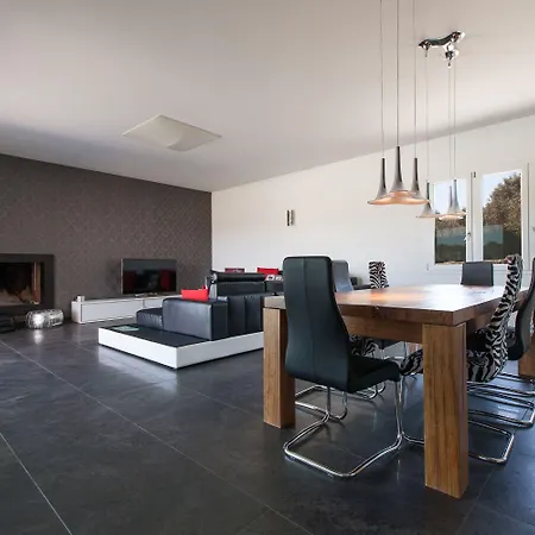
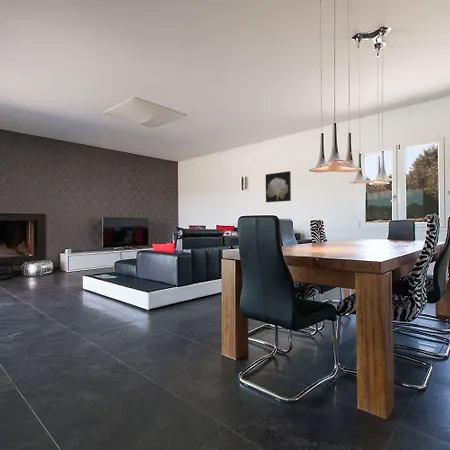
+ wall art [265,170,292,203]
